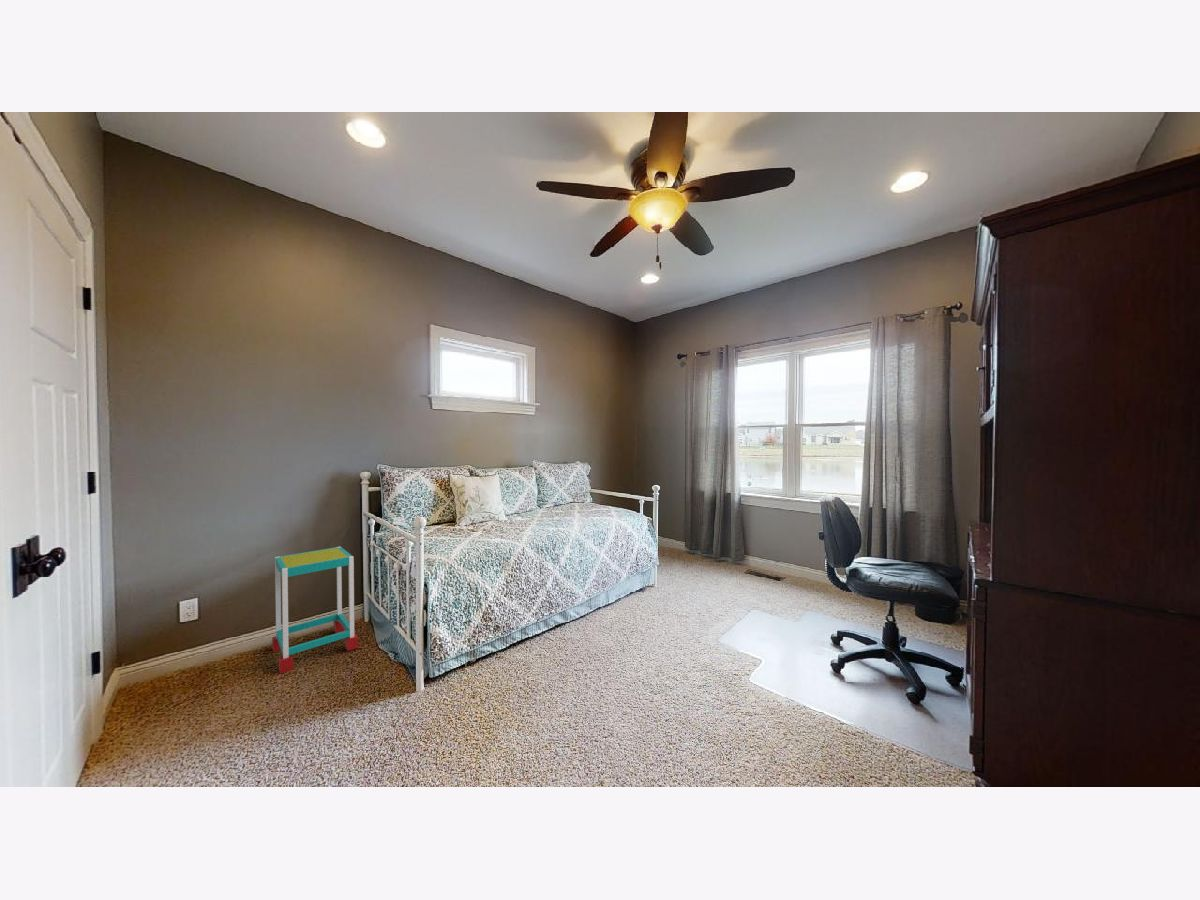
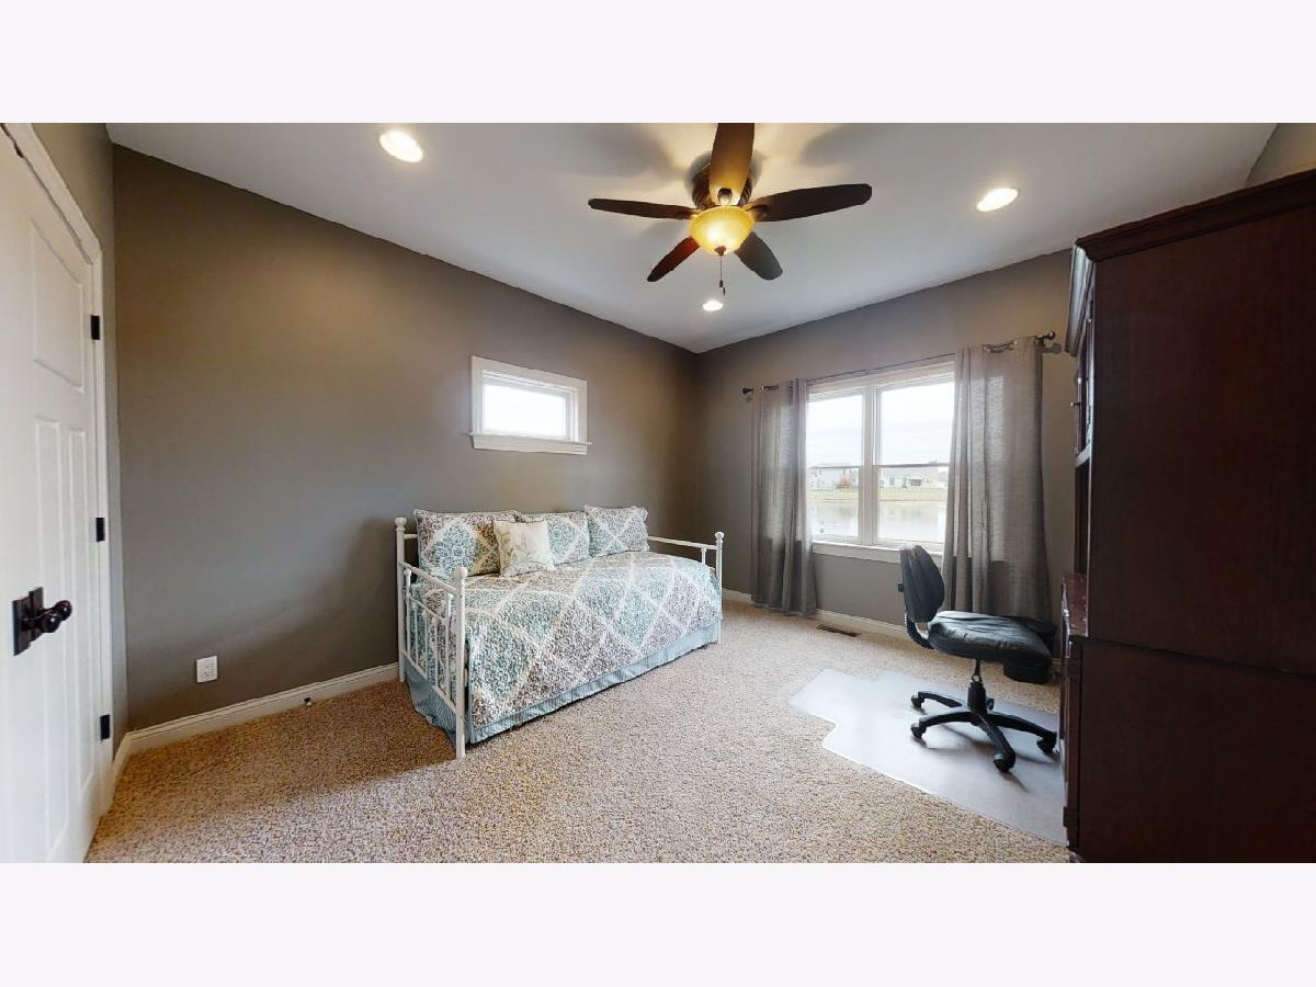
- side table [271,546,359,675]
